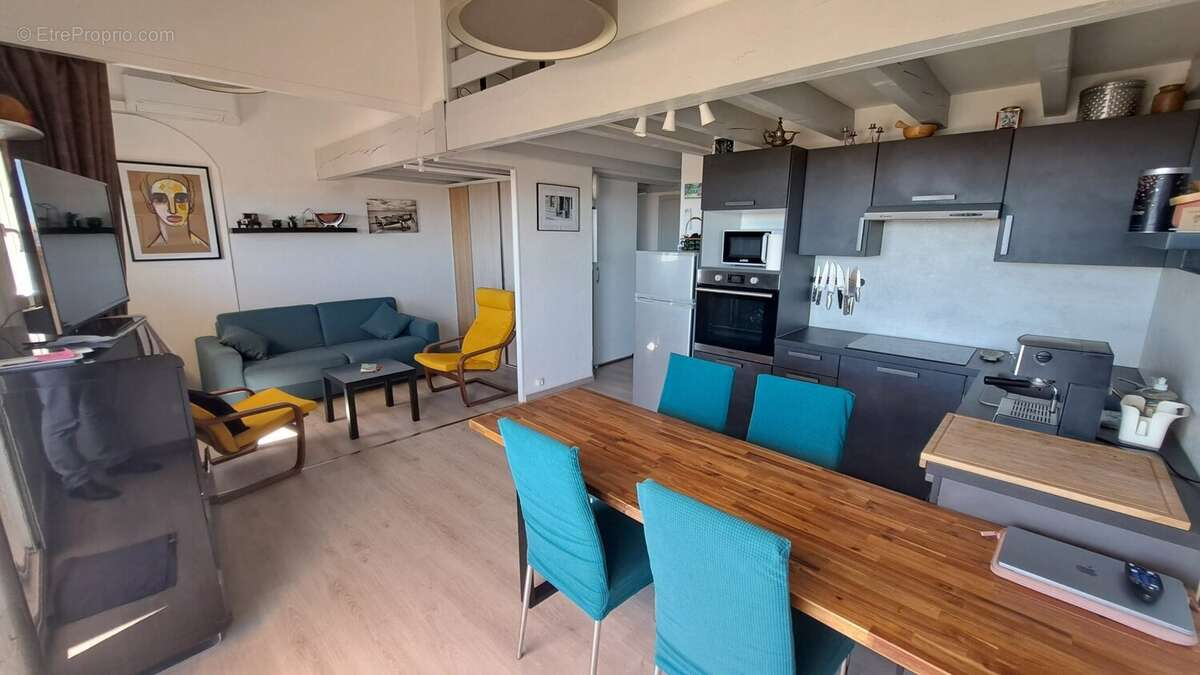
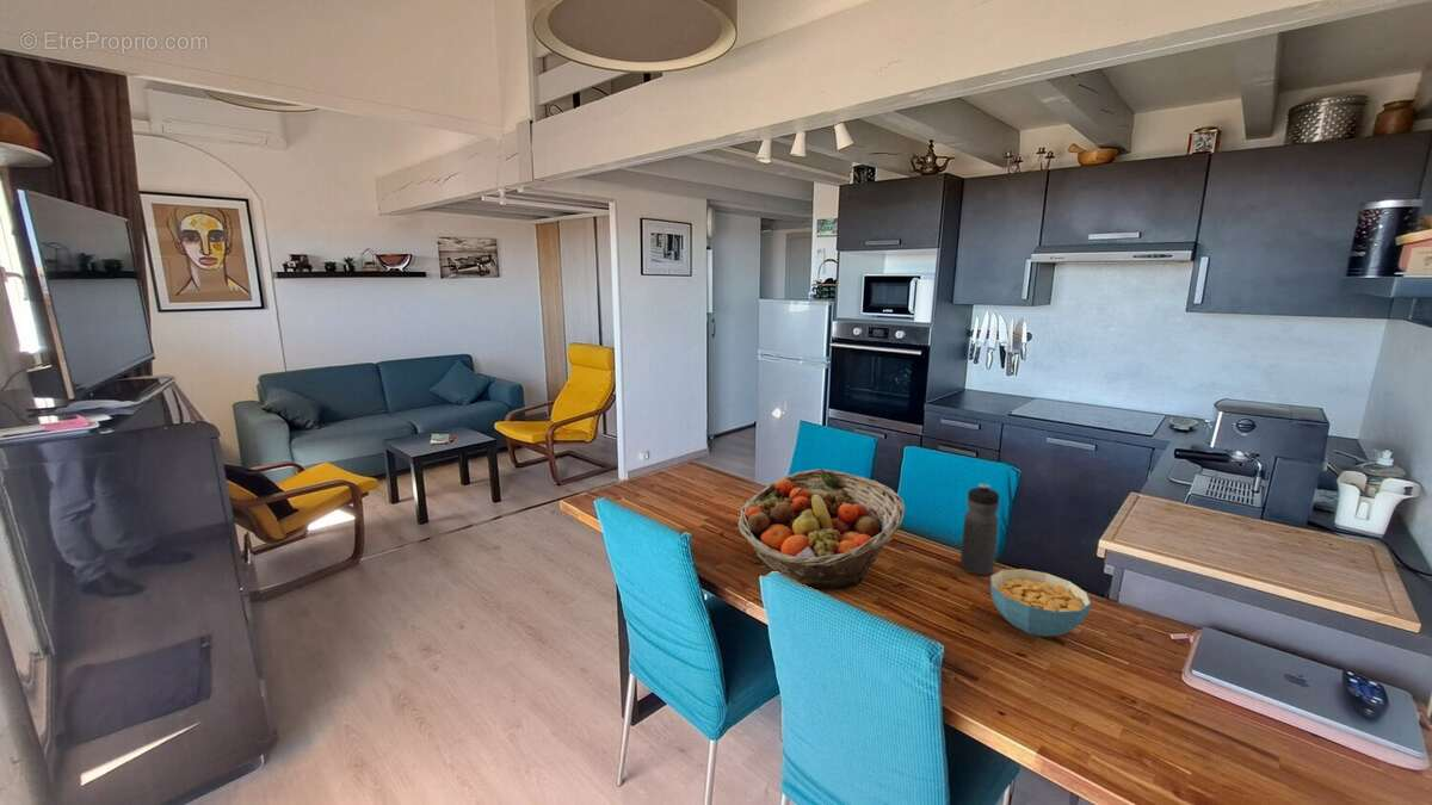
+ water bottle [959,483,1000,576]
+ fruit basket [736,467,906,589]
+ cereal bowl [989,568,1092,638]
